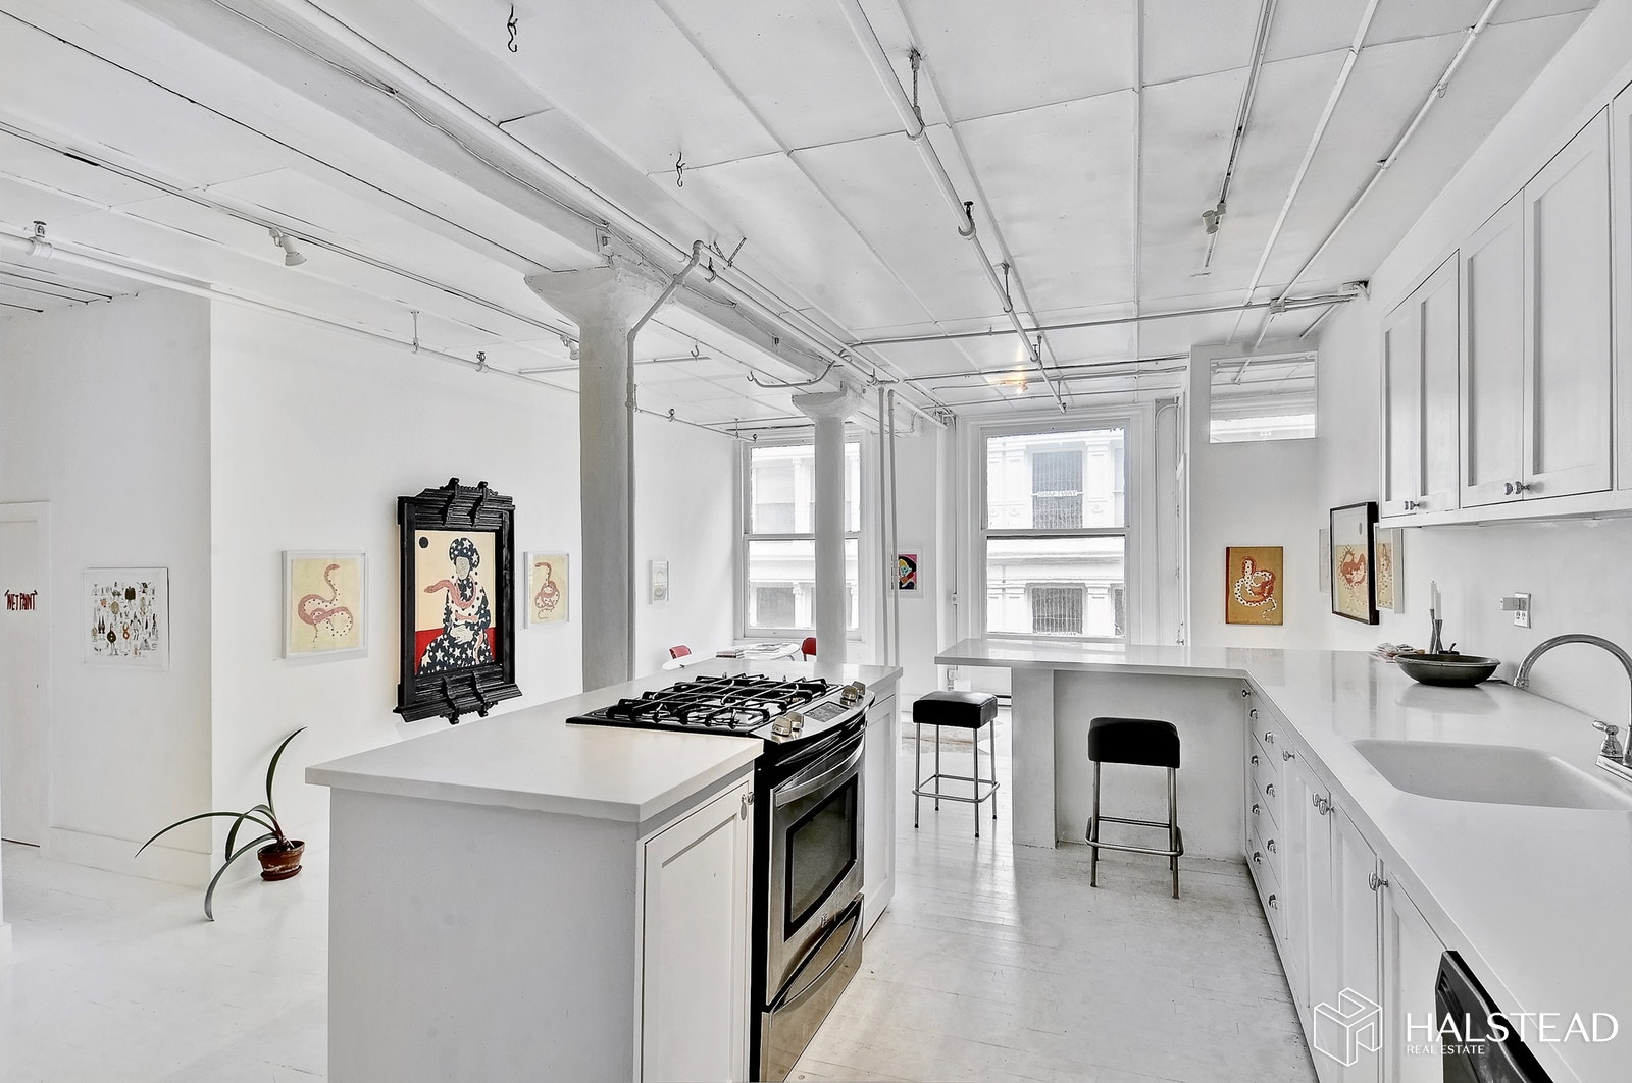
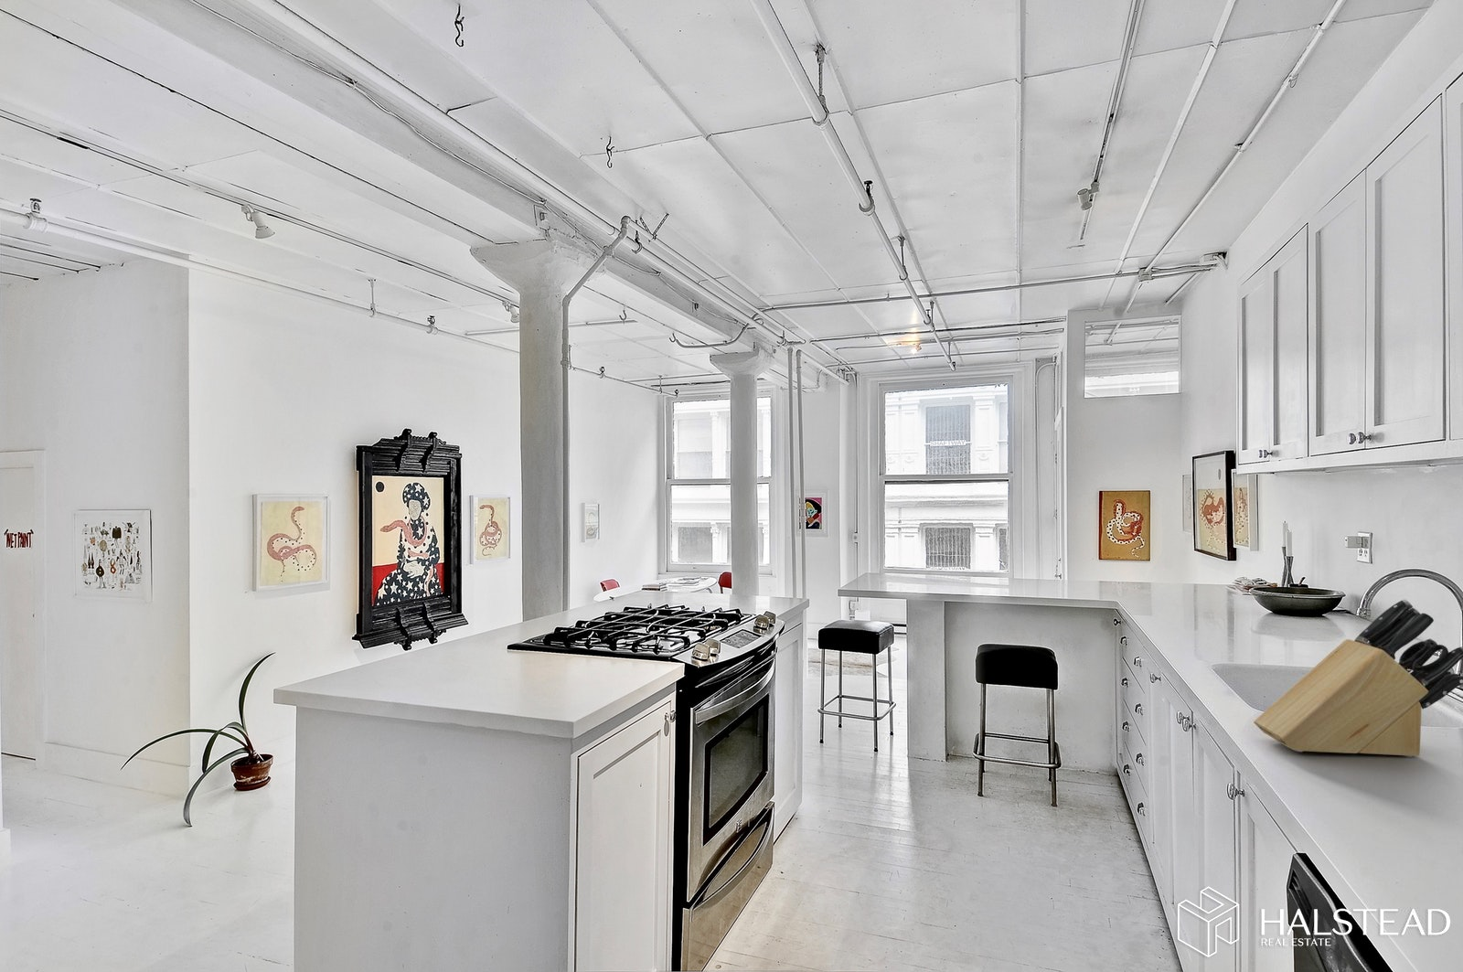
+ knife block [1253,599,1463,758]
